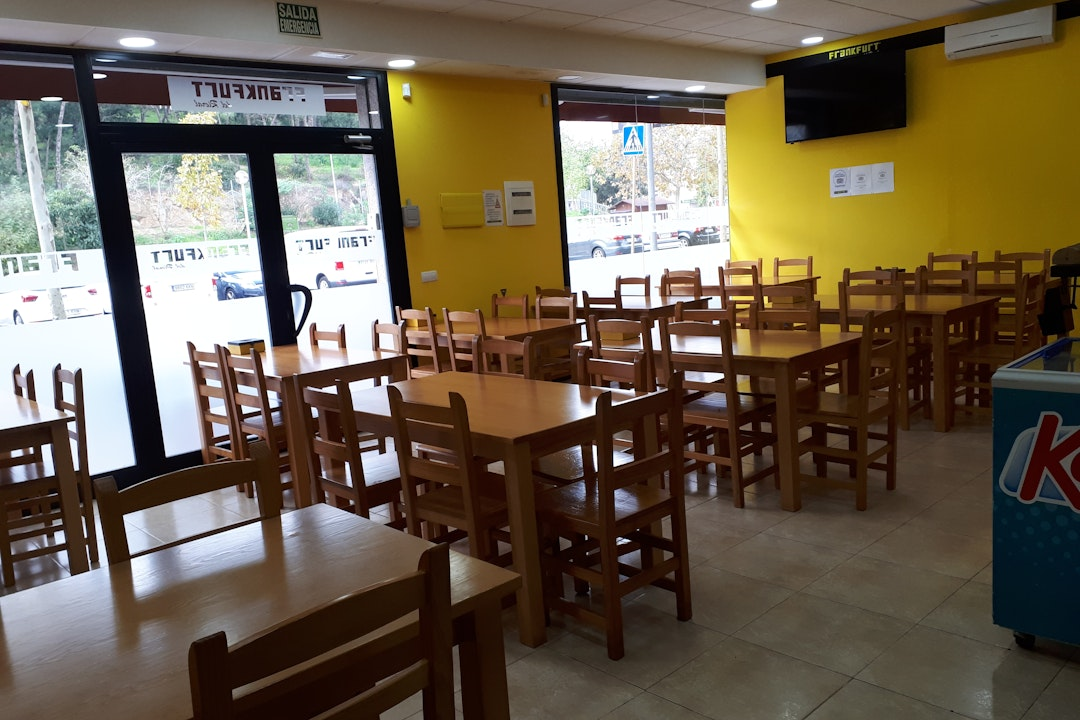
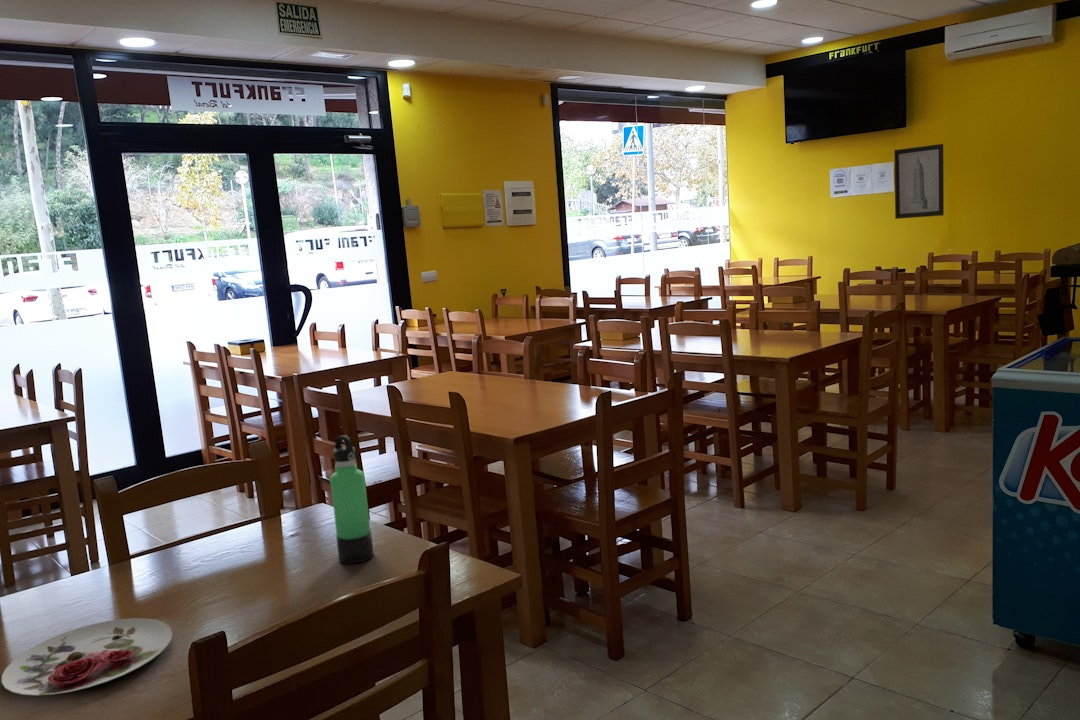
+ thermos bottle [329,434,375,565]
+ plate [1,617,173,697]
+ wall art [893,143,945,220]
